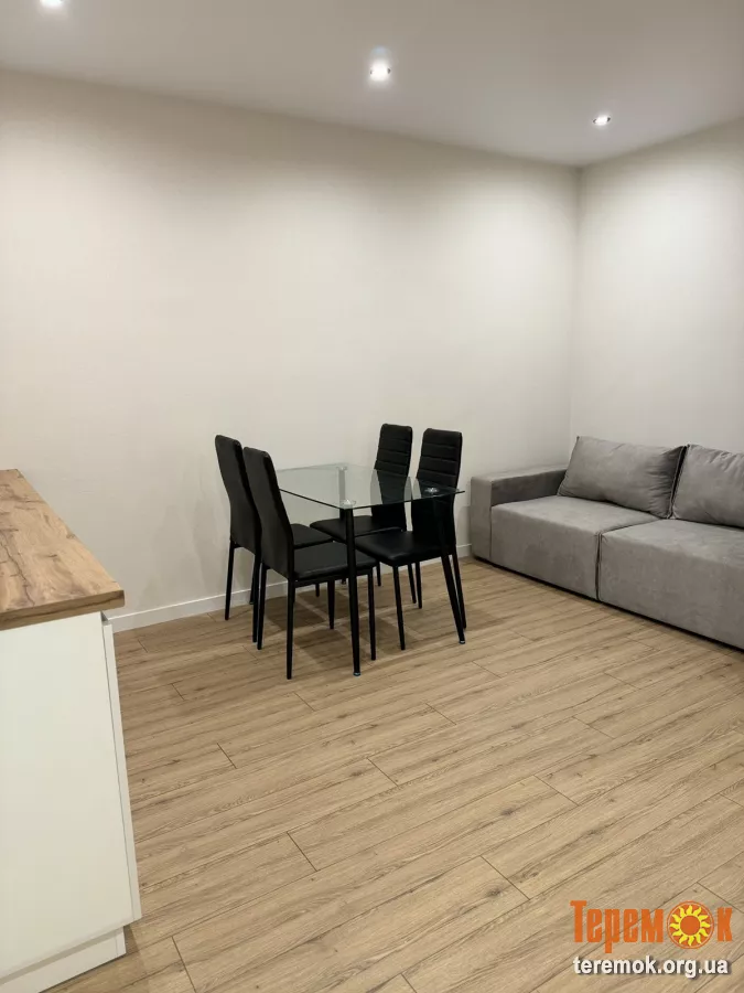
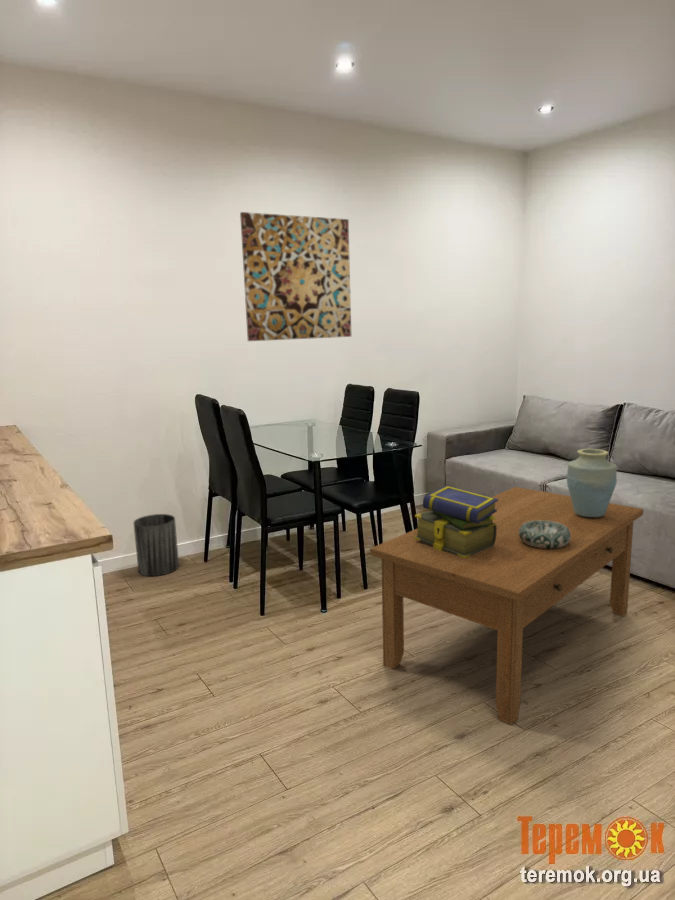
+ wall art [239,211,352,342]
+ stack of books [414,484,498,558]
+ trash can [132,513,180,577]
+ coffee table [369,486,644,726]
+ vase [566,448,618,517]
+ decorative bowl [519,521,571,548]
